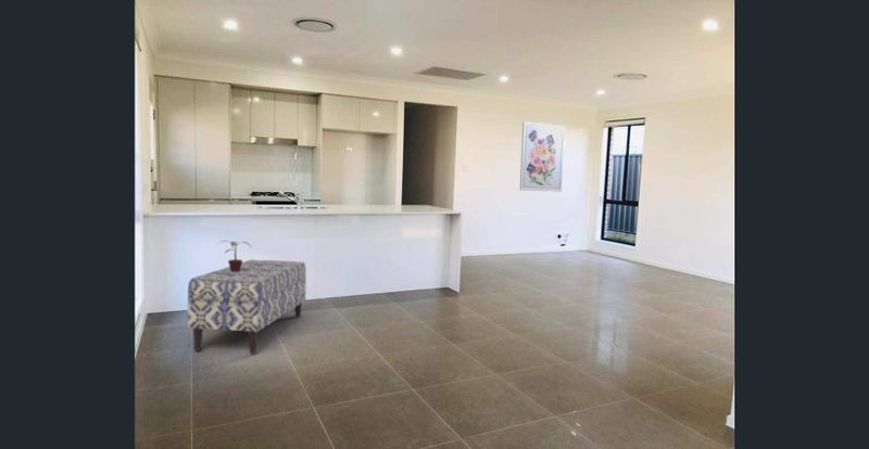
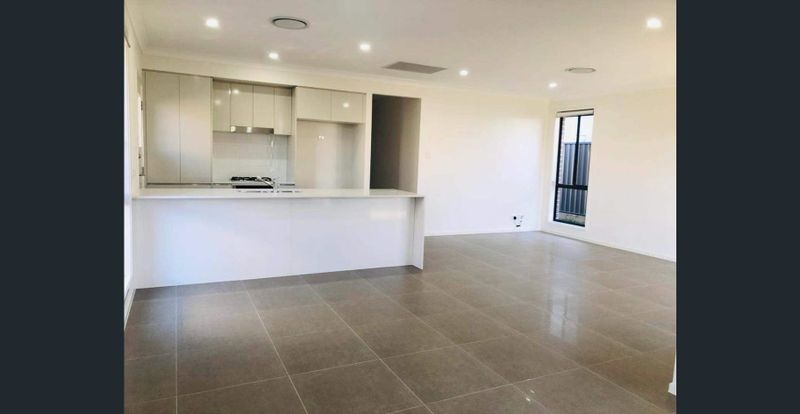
- wall art [519,120,566,193]
- potted plant [216,240,253,272]
- bench [187,258,307,355]
